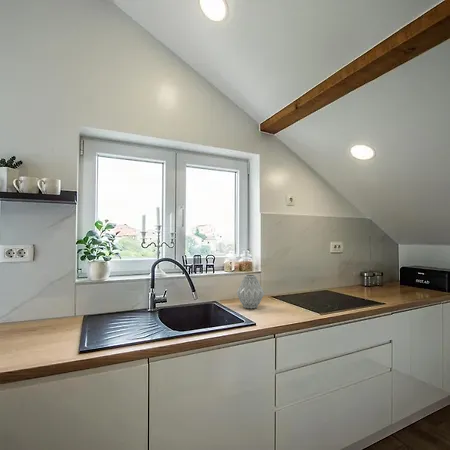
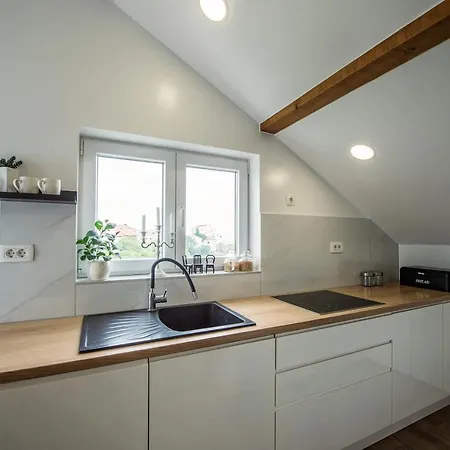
- vase [236,274,265,310]
